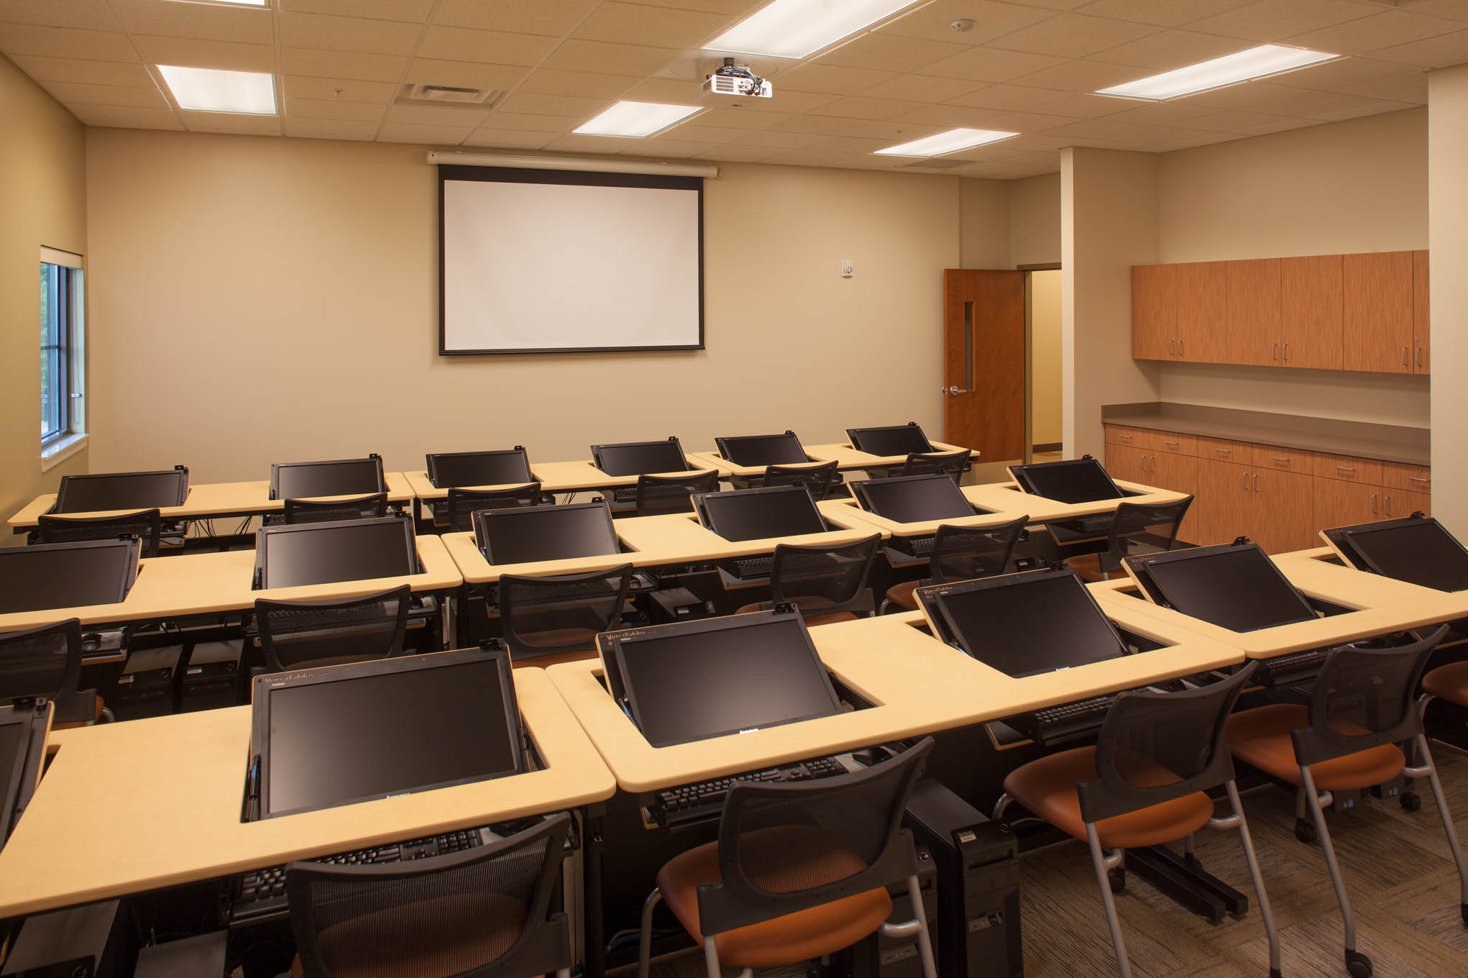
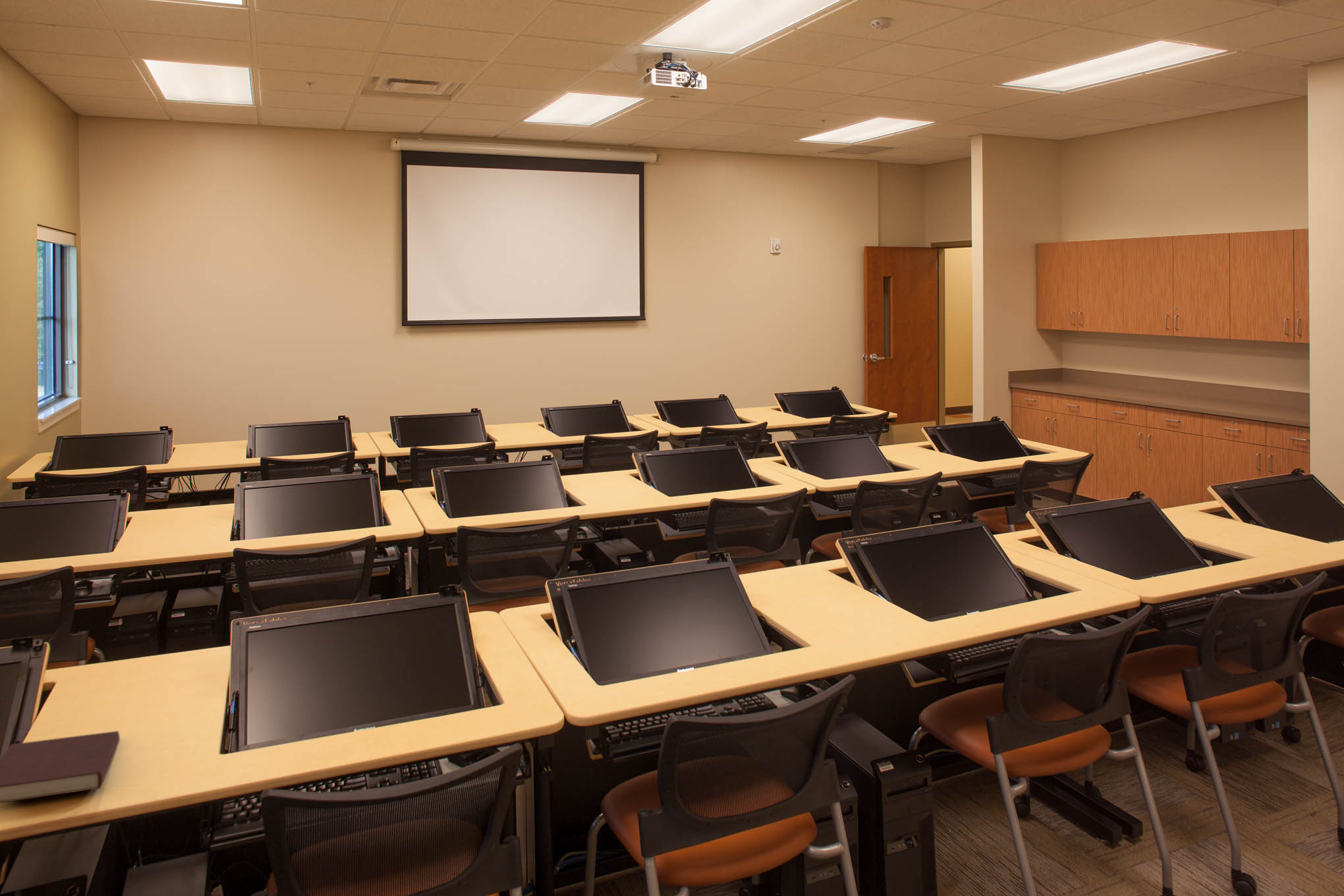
+ notebook [0,730,121,804]
